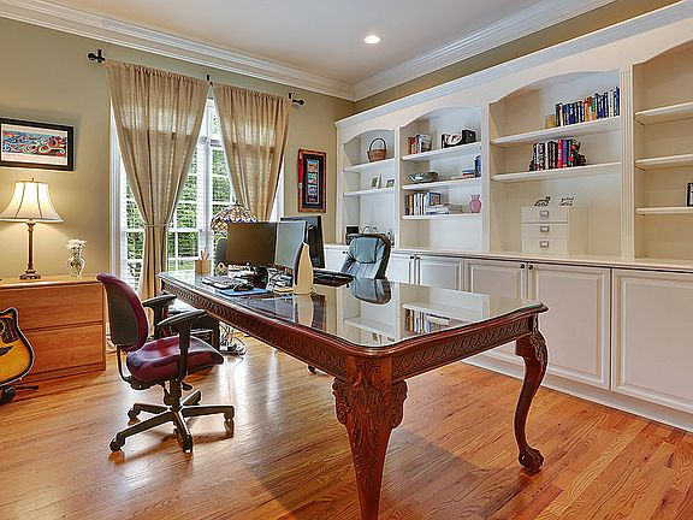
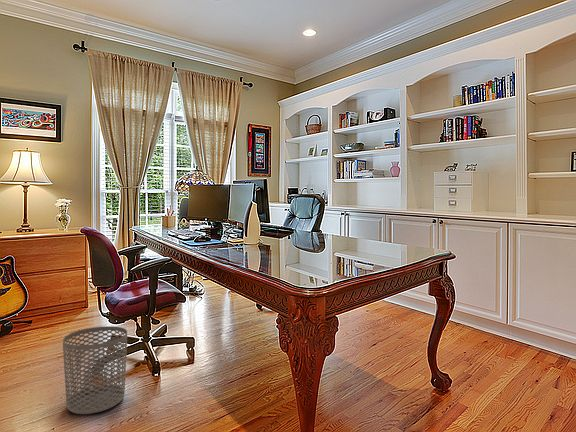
+ waste bin [62,325,128,415]
